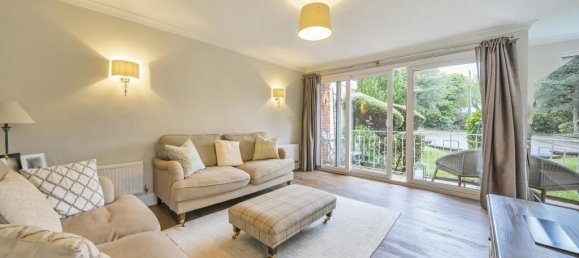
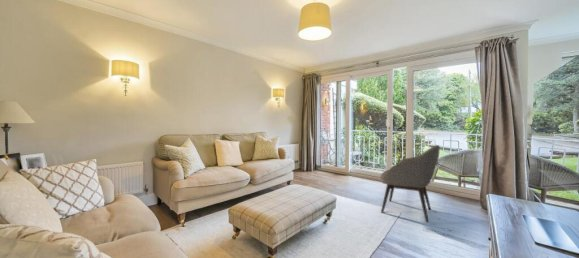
+ chair [379,144,441,224]
